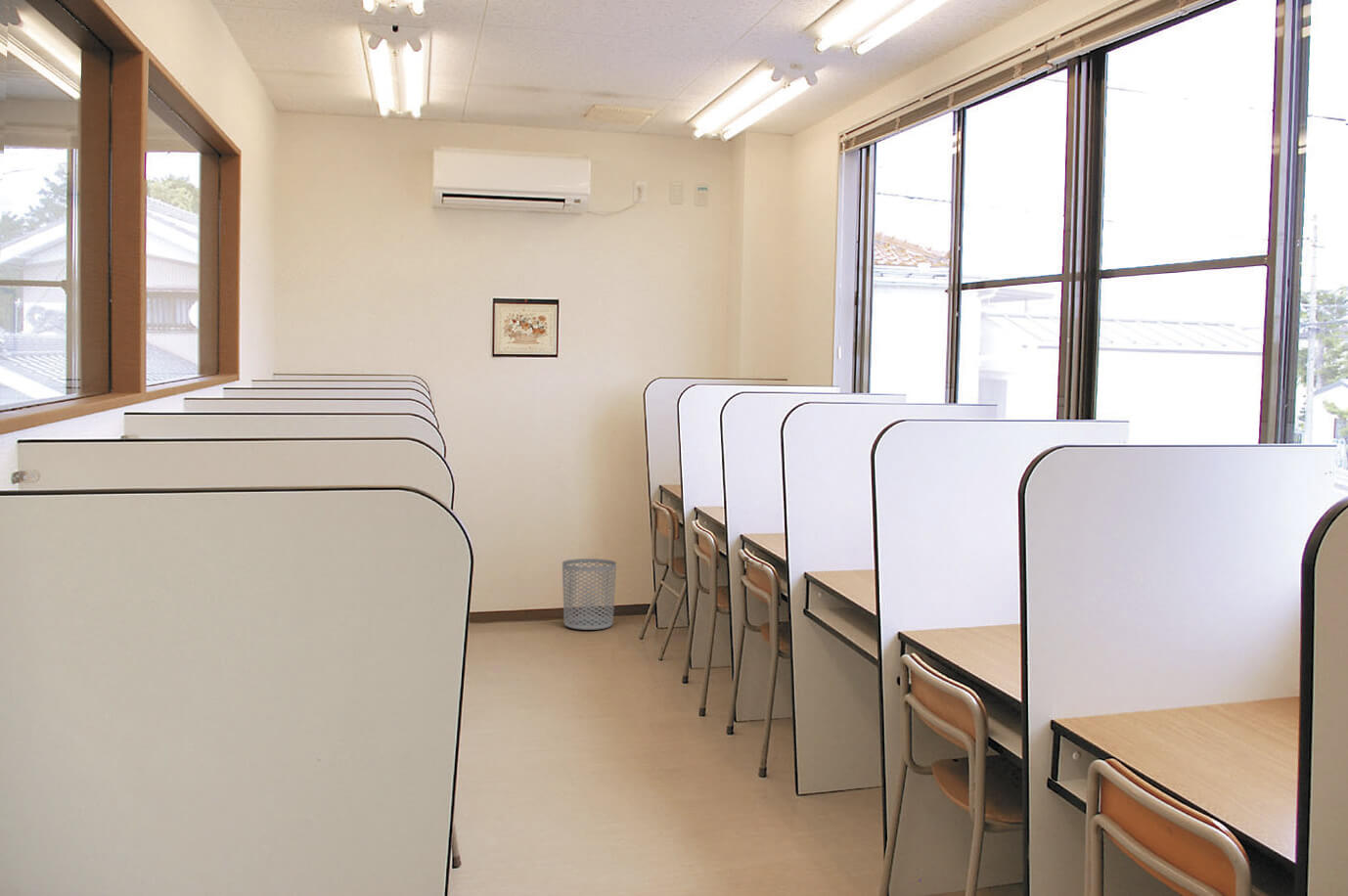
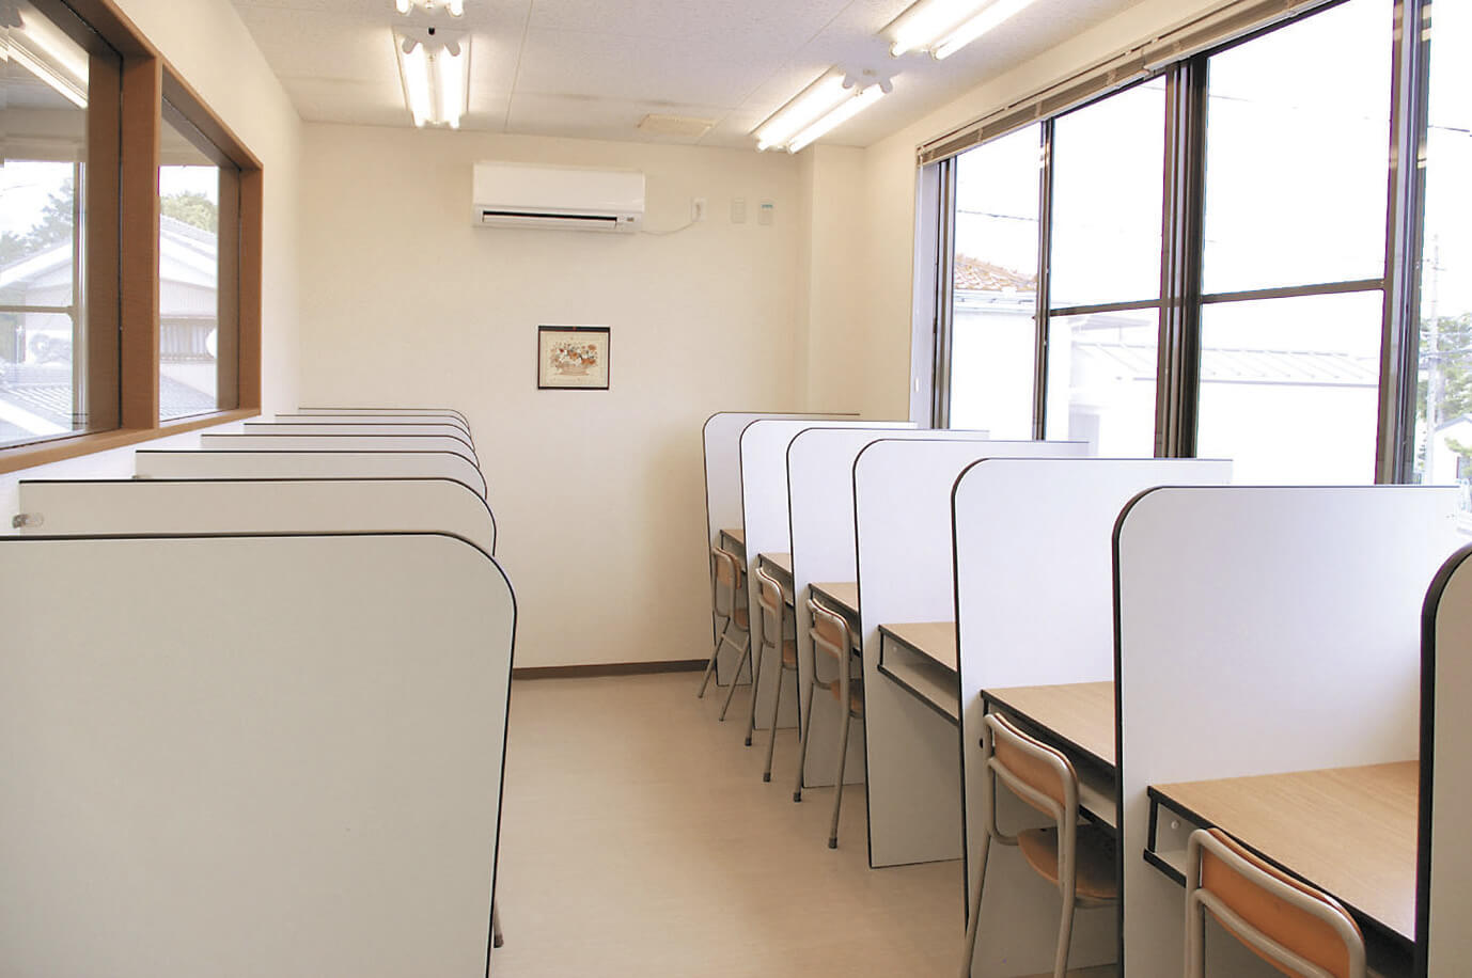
- waste bin [562,558,617,631]
